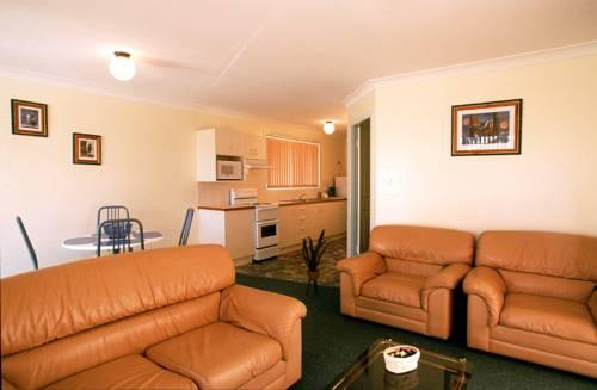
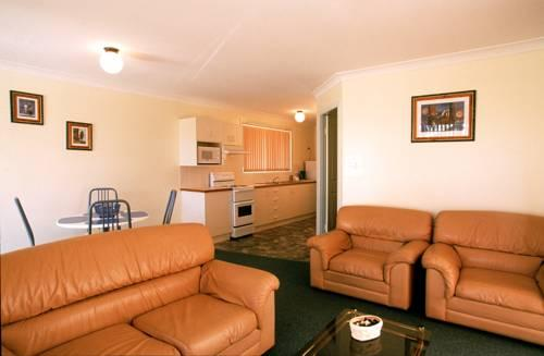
- house plant [293,228,336,297]
